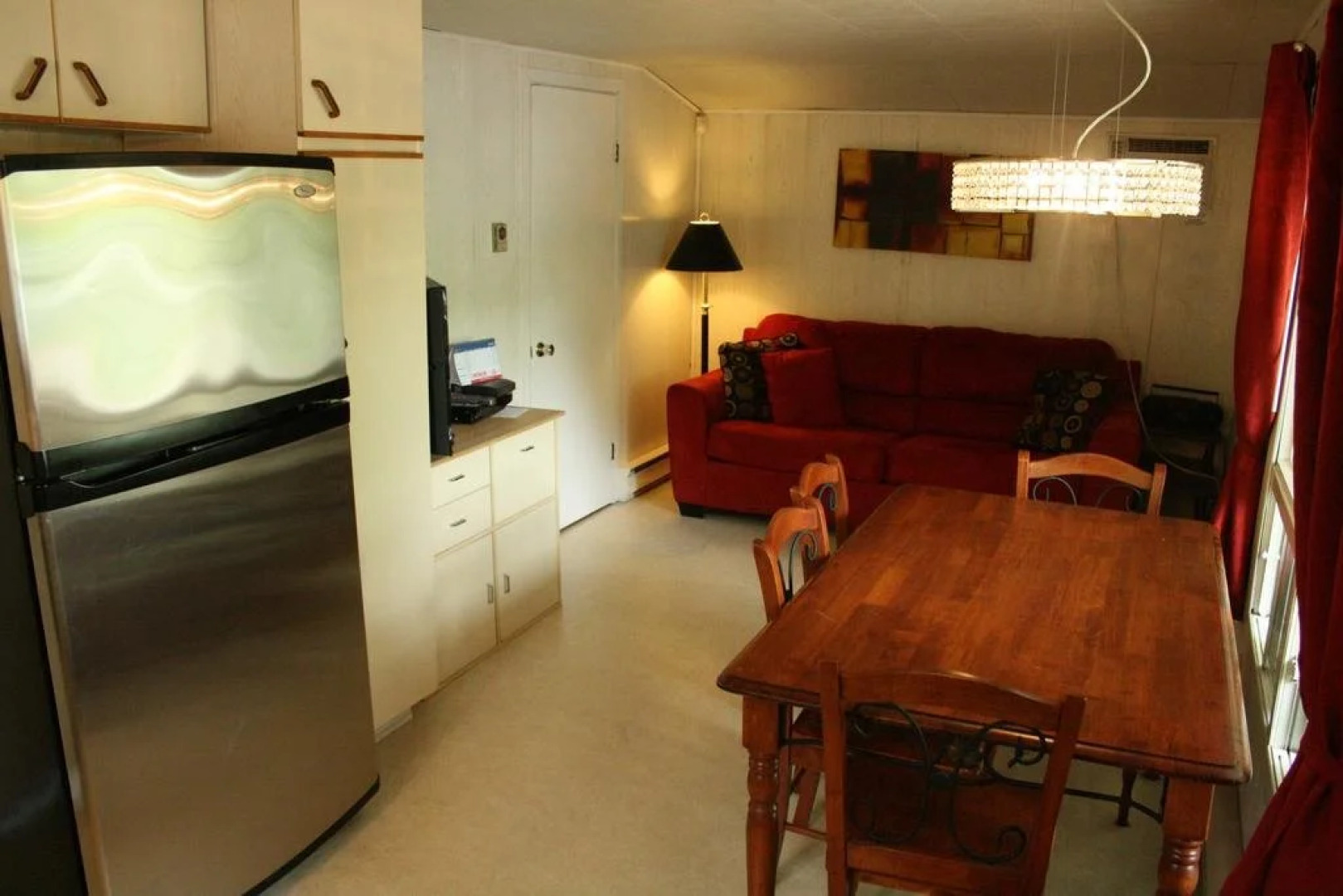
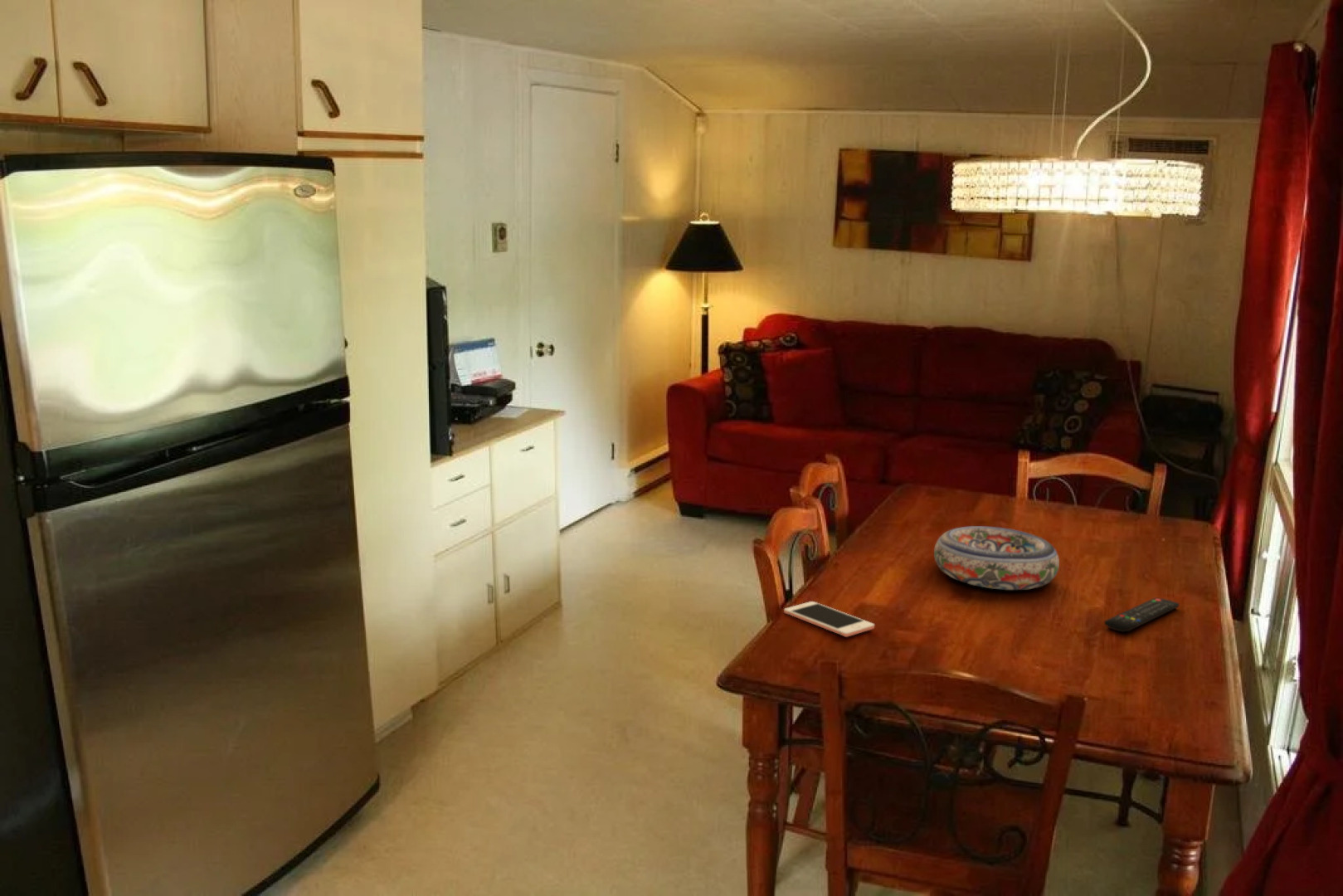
+ remote control [1103,597,1180,633]
+ cell phone [783,601,875,638]
+ bowl [933,525,1060,591]
